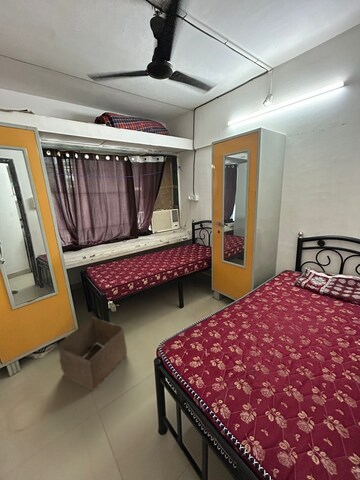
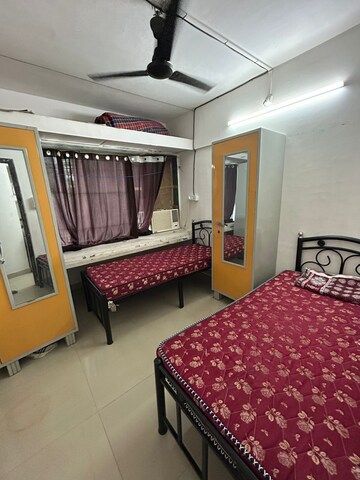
- storage bin [56,316,128,392]
